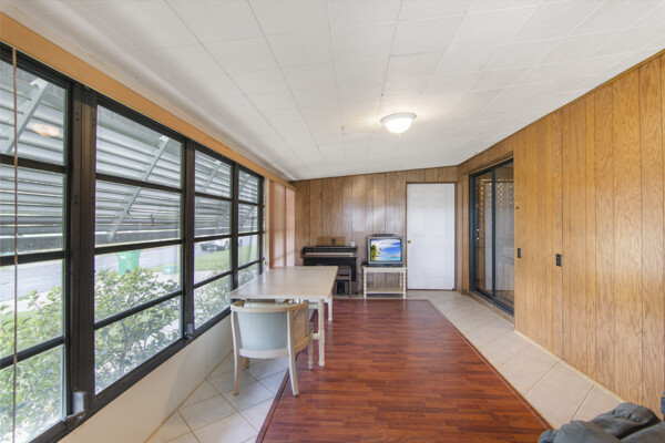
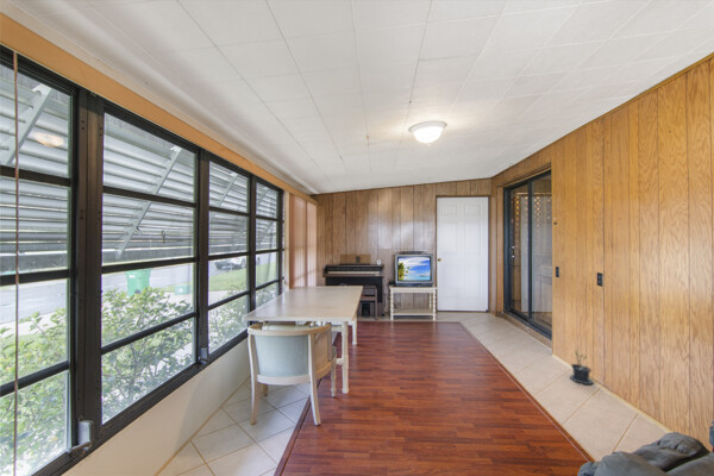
+ potted plant [569,346,594,387]
